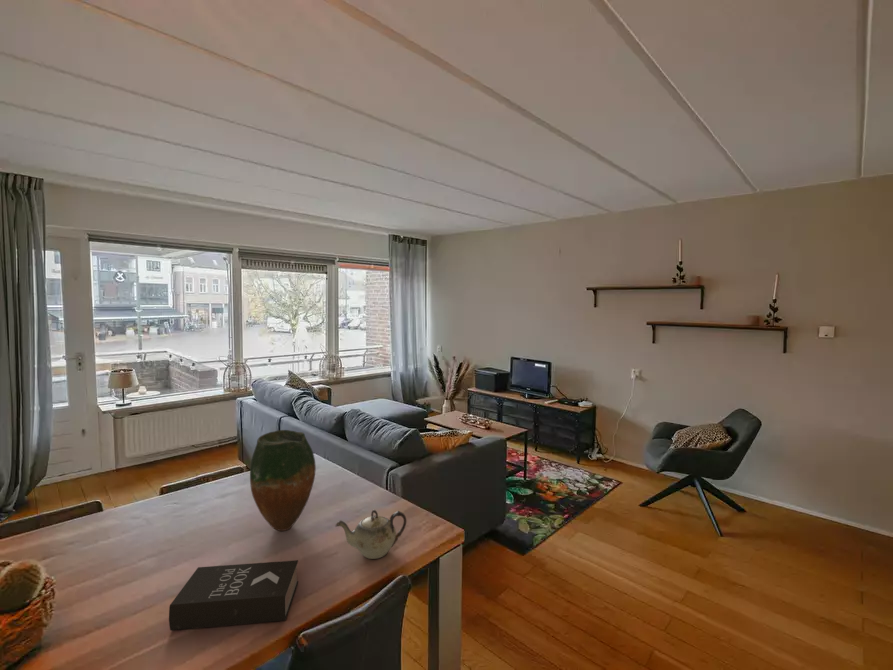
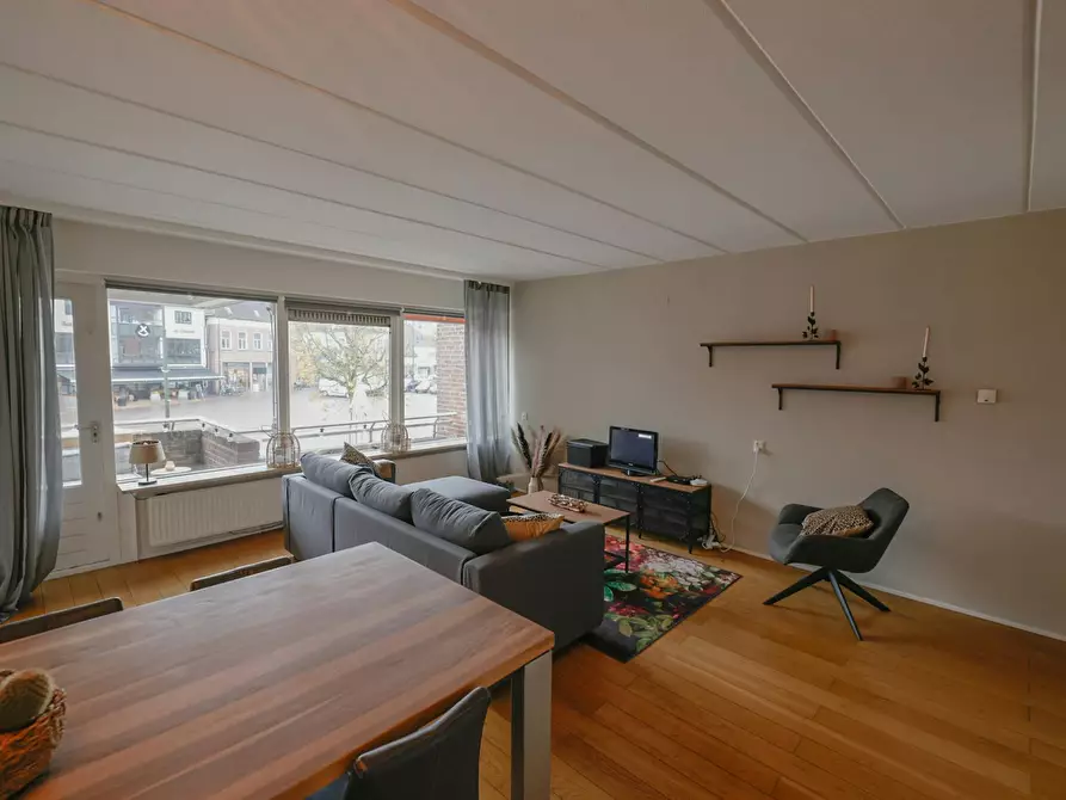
- teapot [334,509,407,560]
- vase [249,429,317,532]
- book [168,559,299,631]
